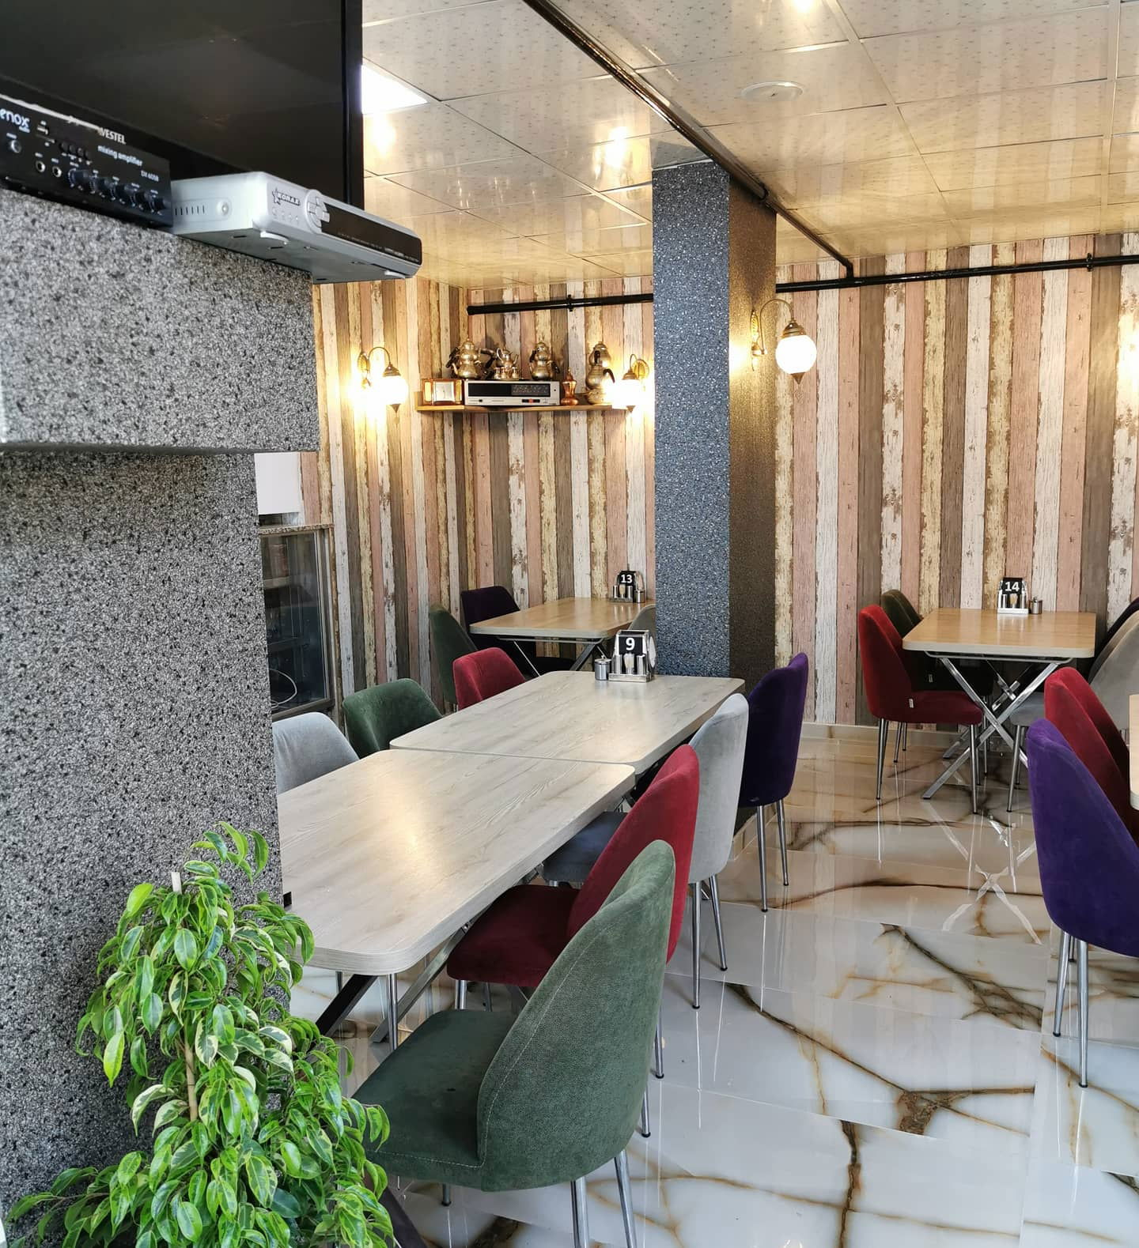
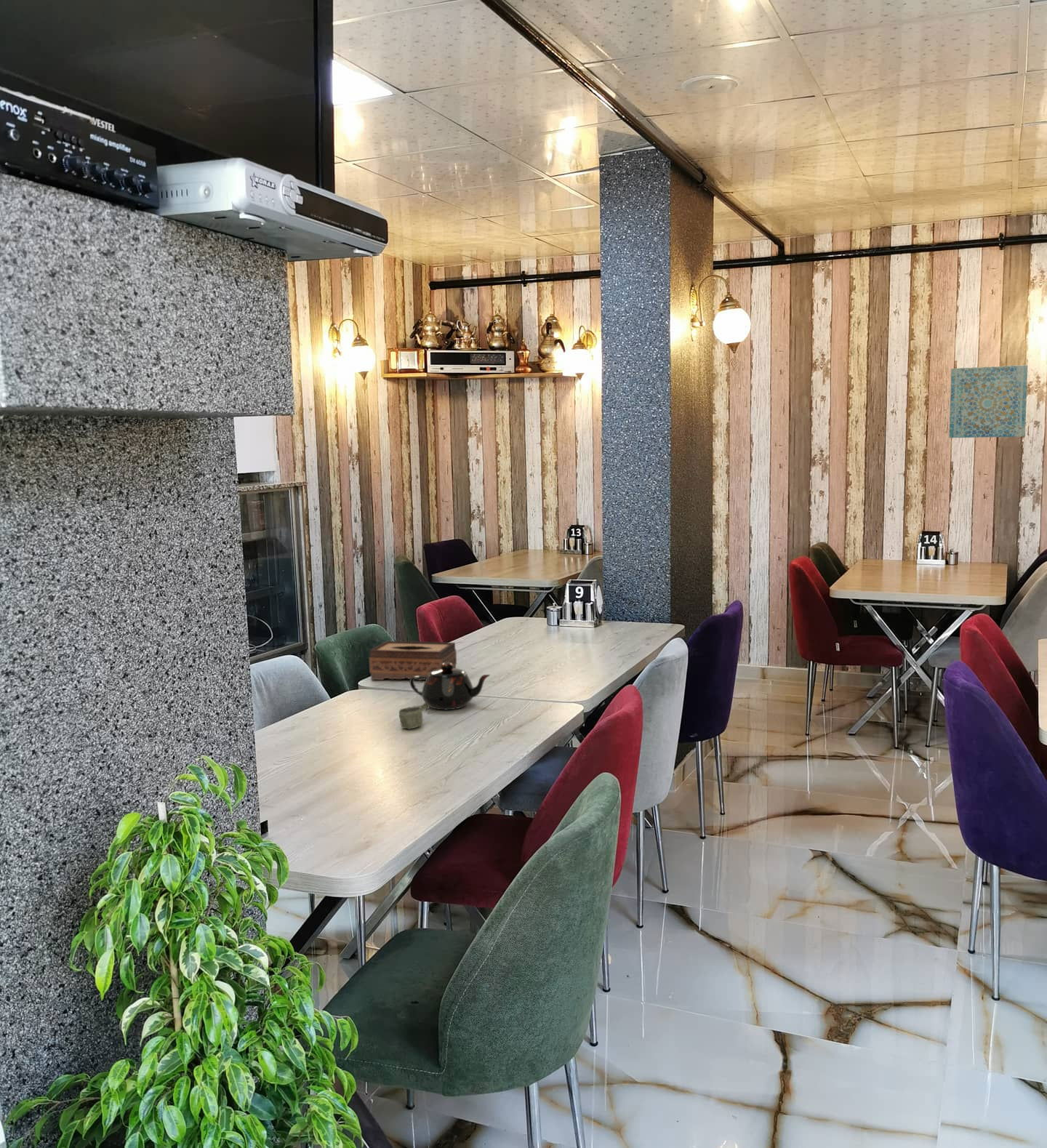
+ wall art [948,364,1029,438]
+ teapot [409,663,492,710]
+ cup [398,702,430,730]
+ tissue box [369,641,457,681]
